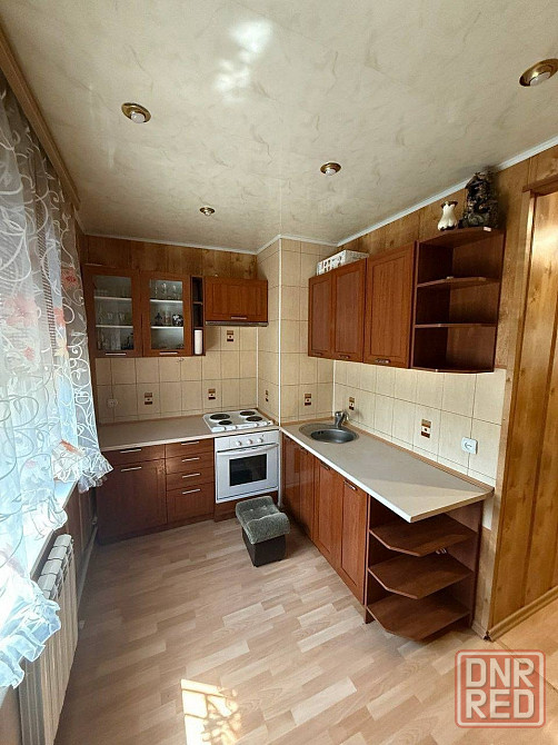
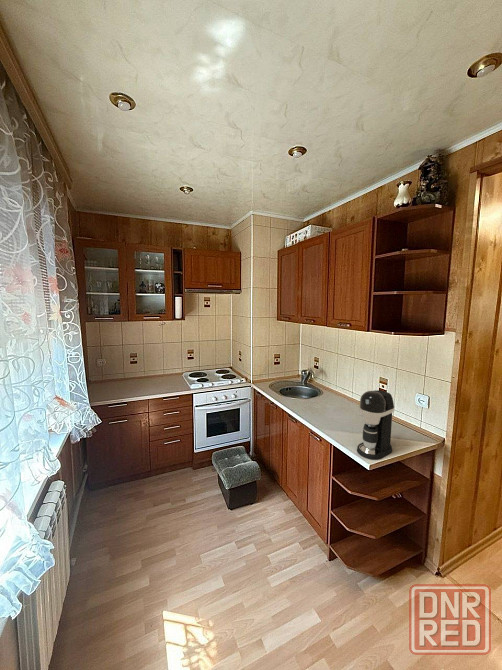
+ coffee maker [356,389,395,461]
